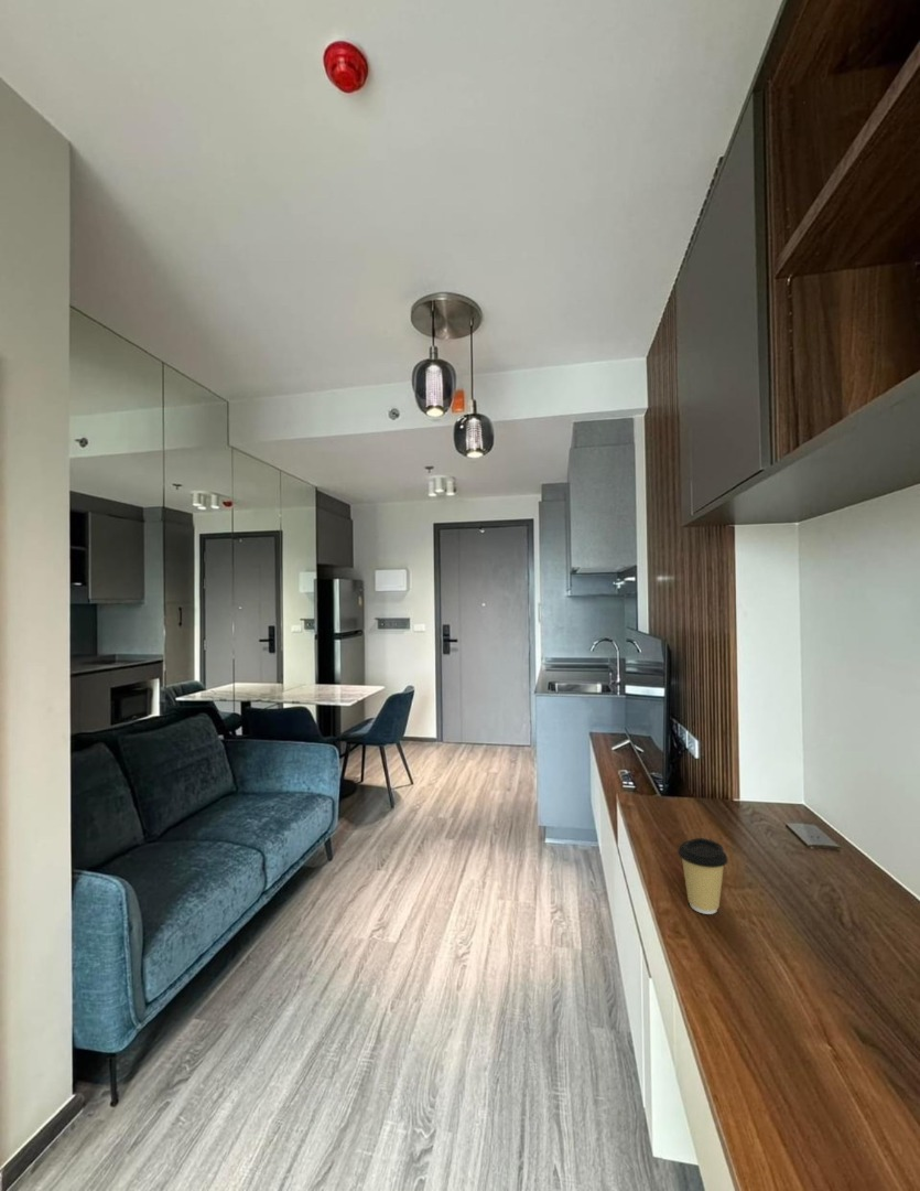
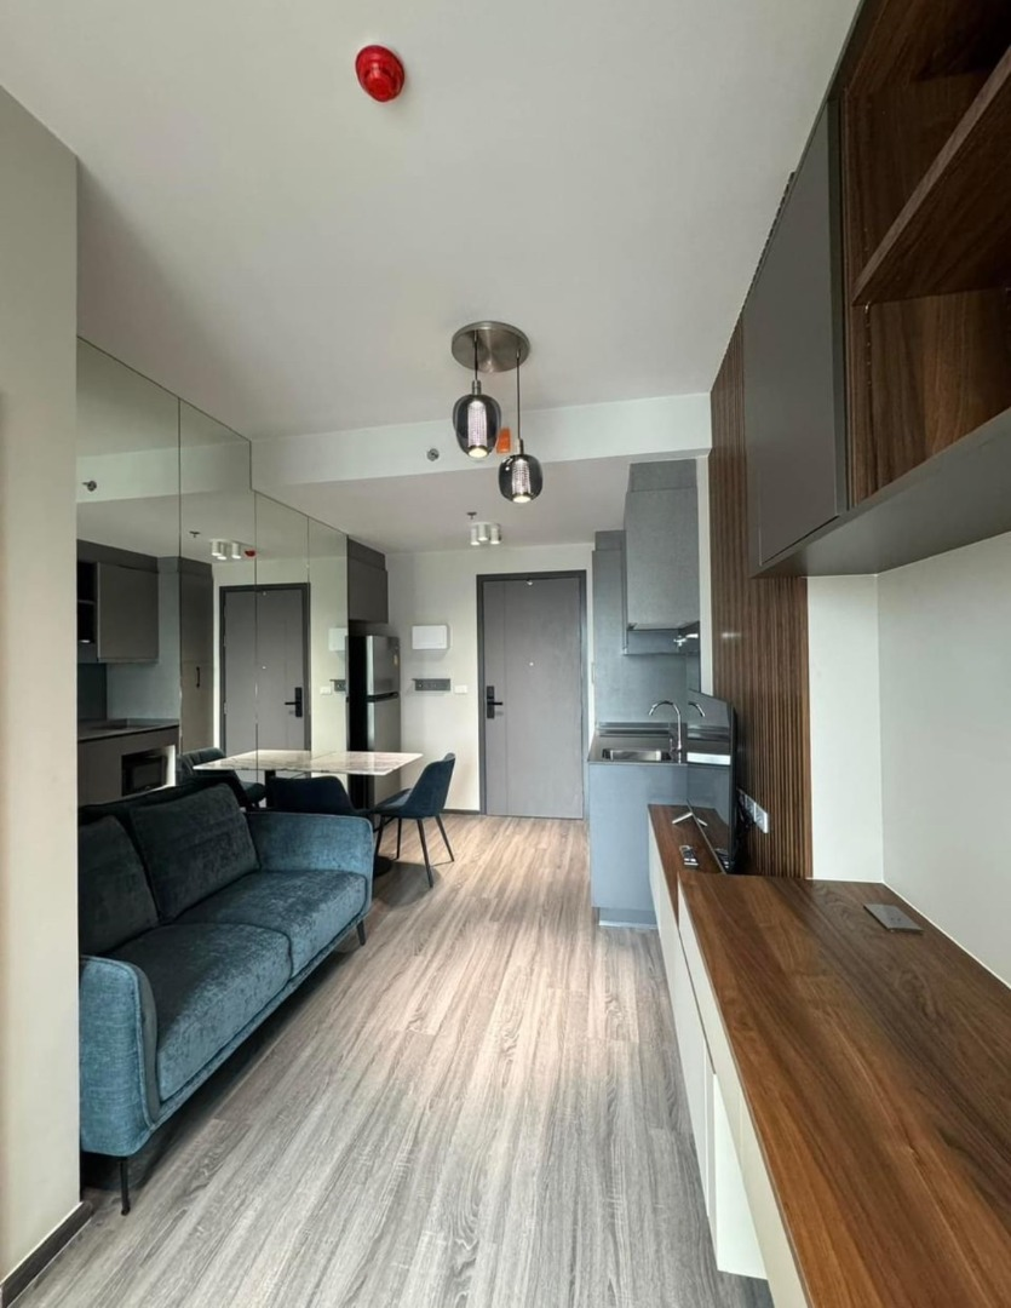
- coffee cup [677,837,729,915]
